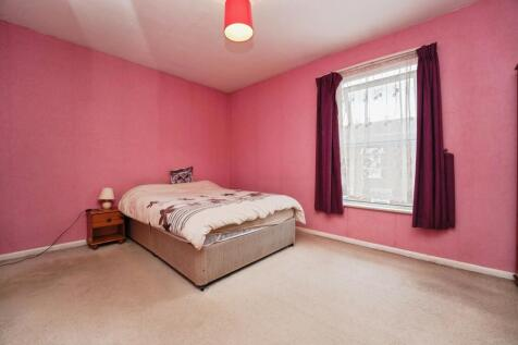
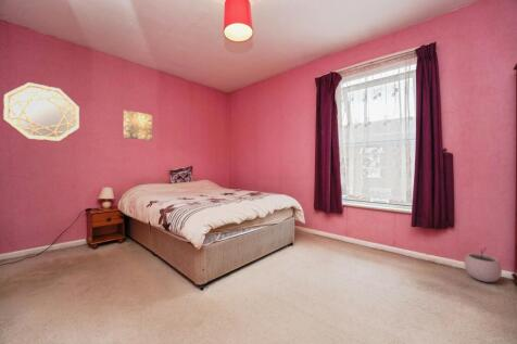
+ wall art [123,109,153,141]
+ plant pot [463,247,503,283]
+ home mirror [2,81,80,142]
